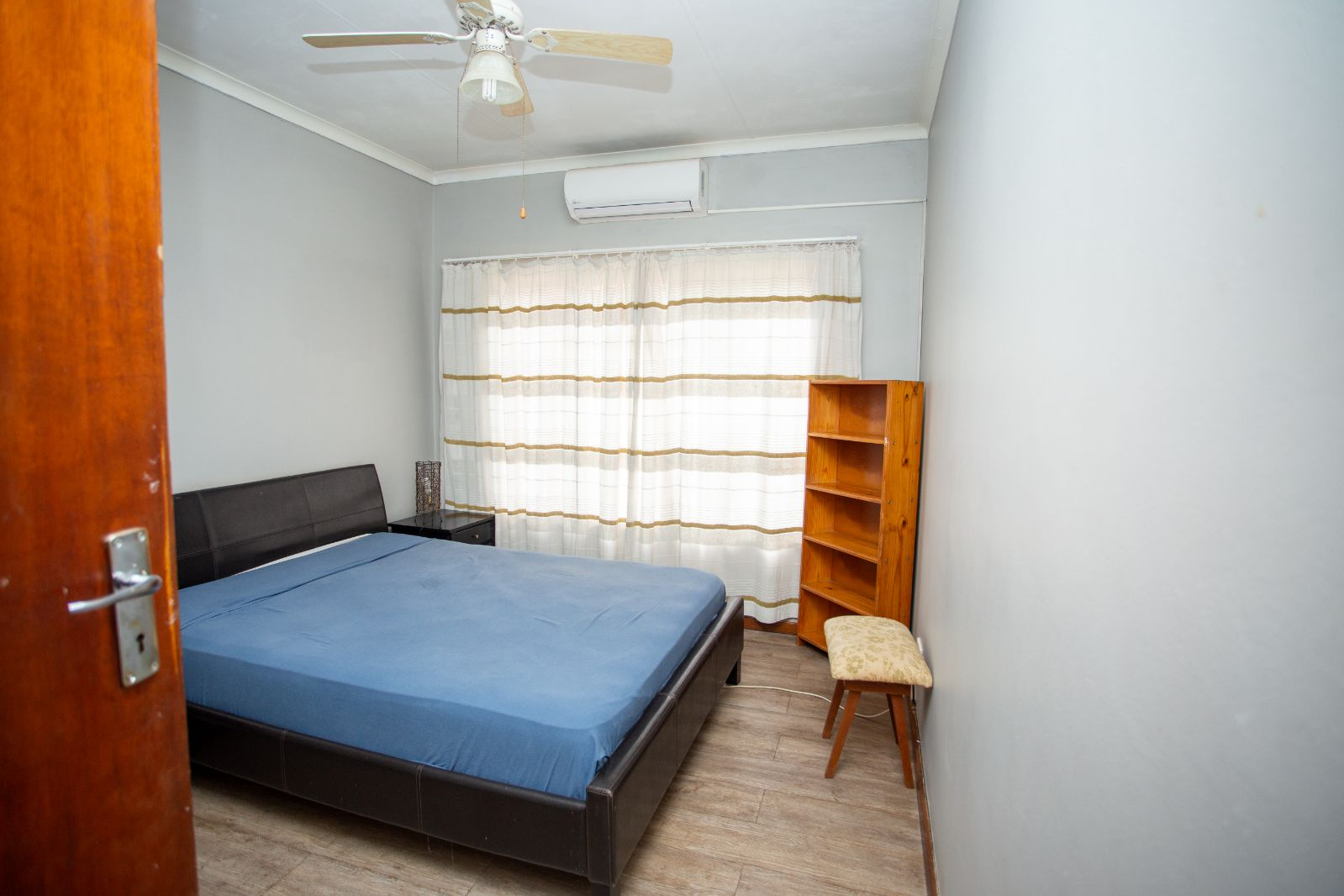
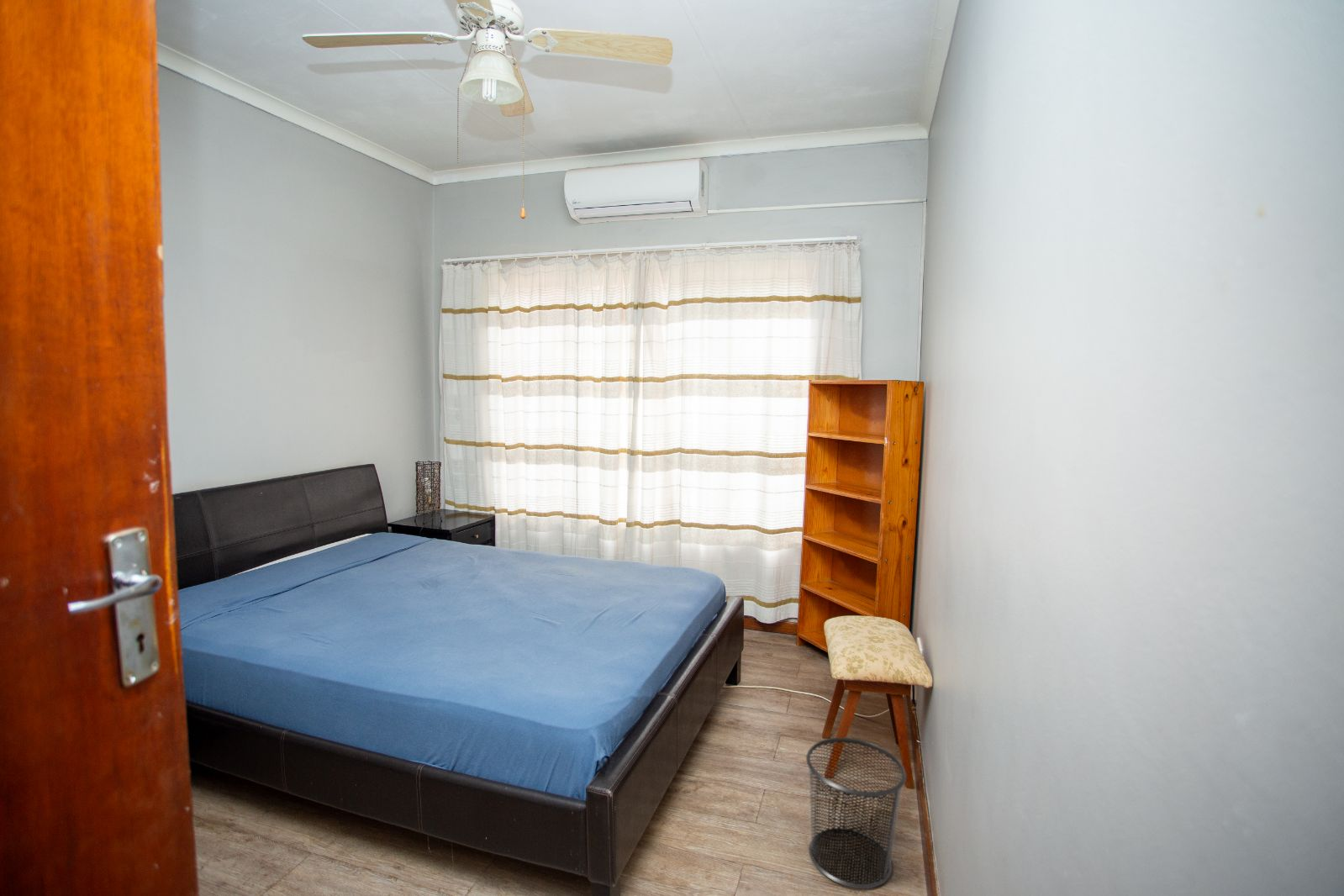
+ waste bin [805,737,907,889]
